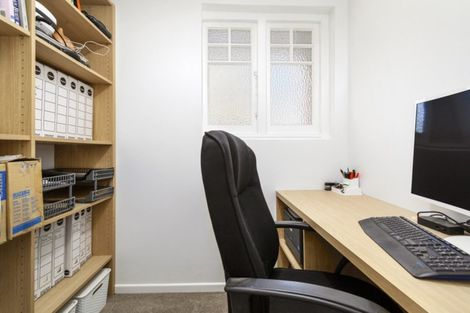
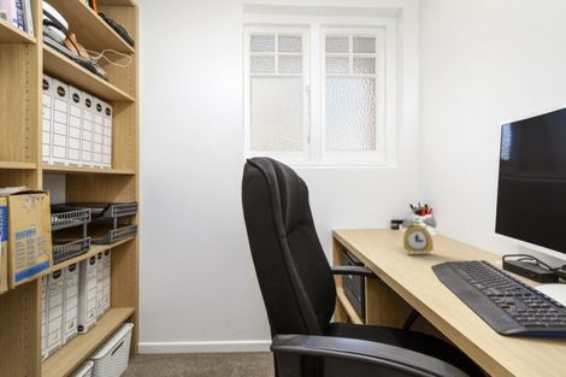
+ alarm clock [401,207,437,257]
